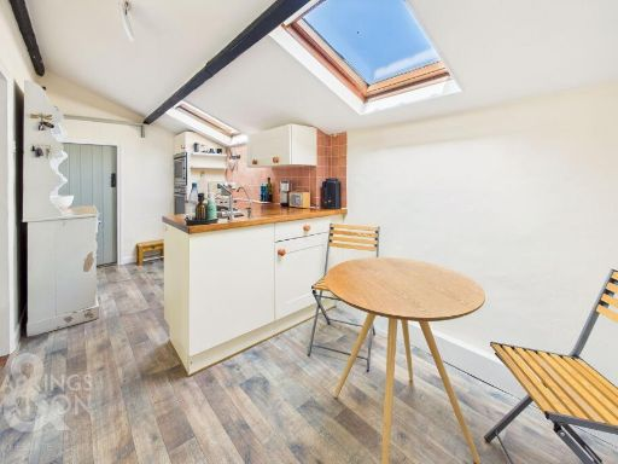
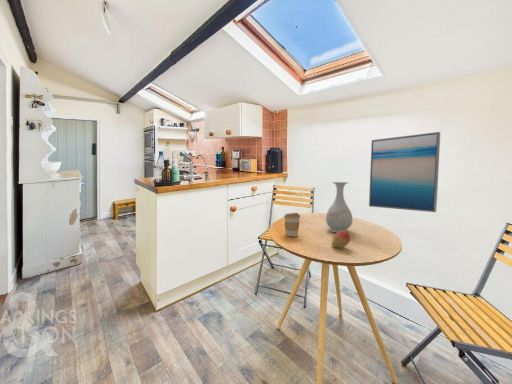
+ fruit [331,231,351,249]
+ coffee cup [283,212,301,237]
+ vase [325,181,353,233]
+ wall art [368,131,441,213]
